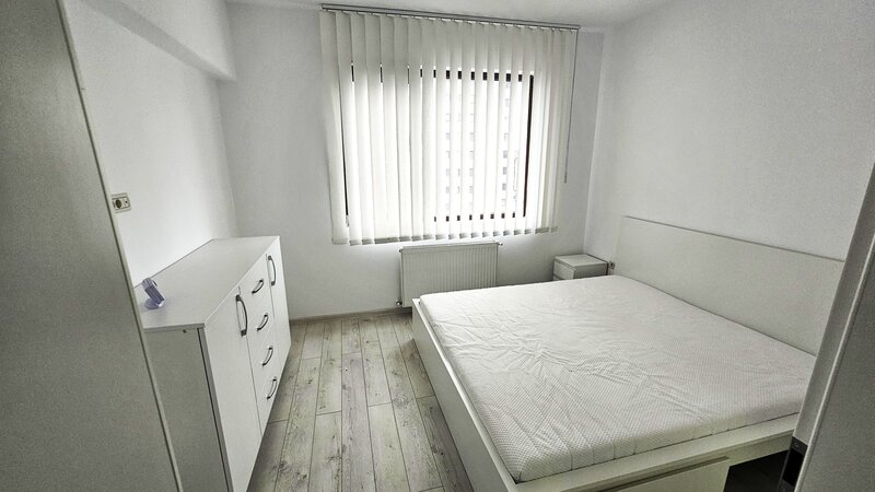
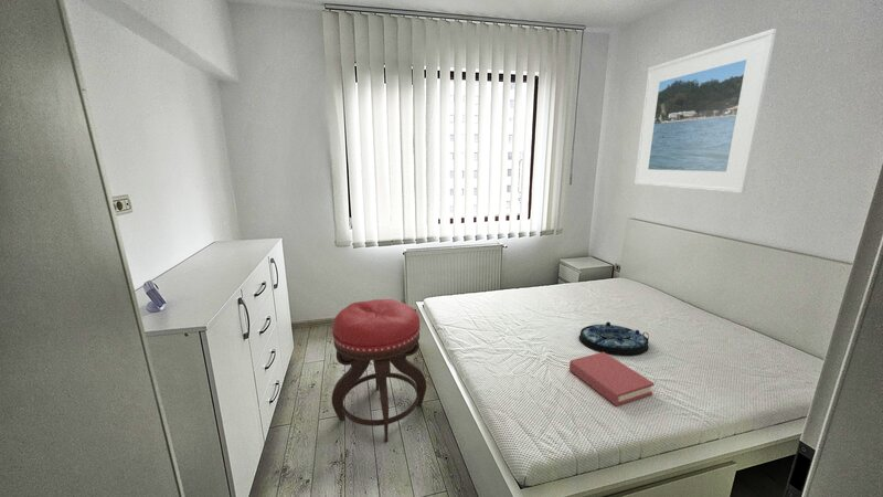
+ stool [331,298,427,443]
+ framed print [634,28,777,194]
+ serving tray [578,320,650,357]
+ hardback book [568,352,656,408]
